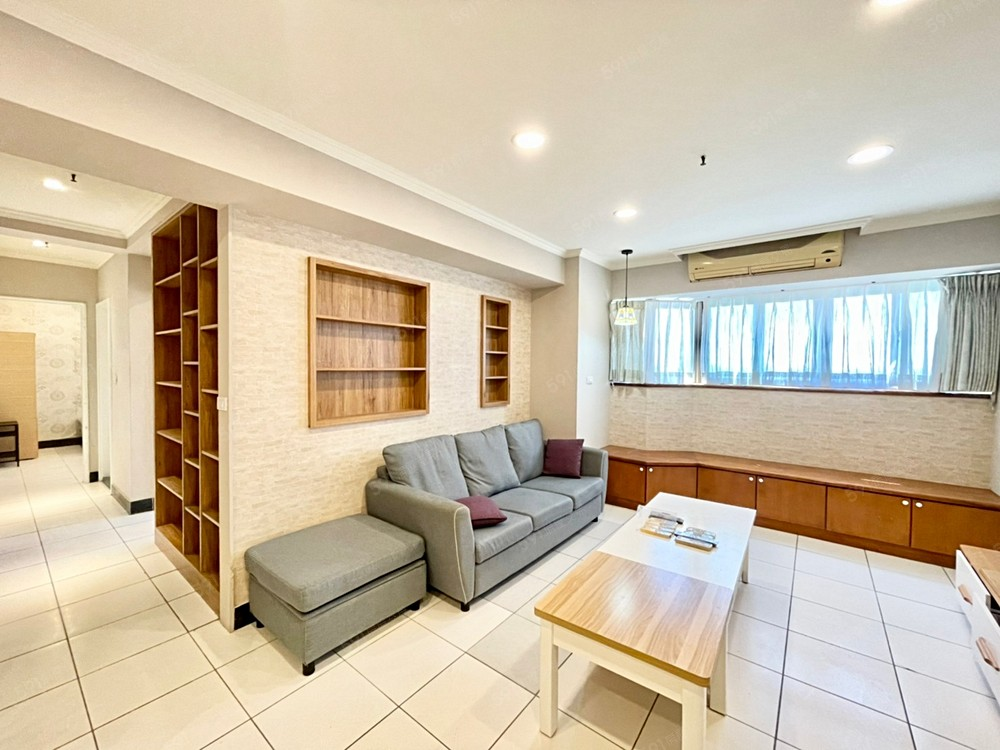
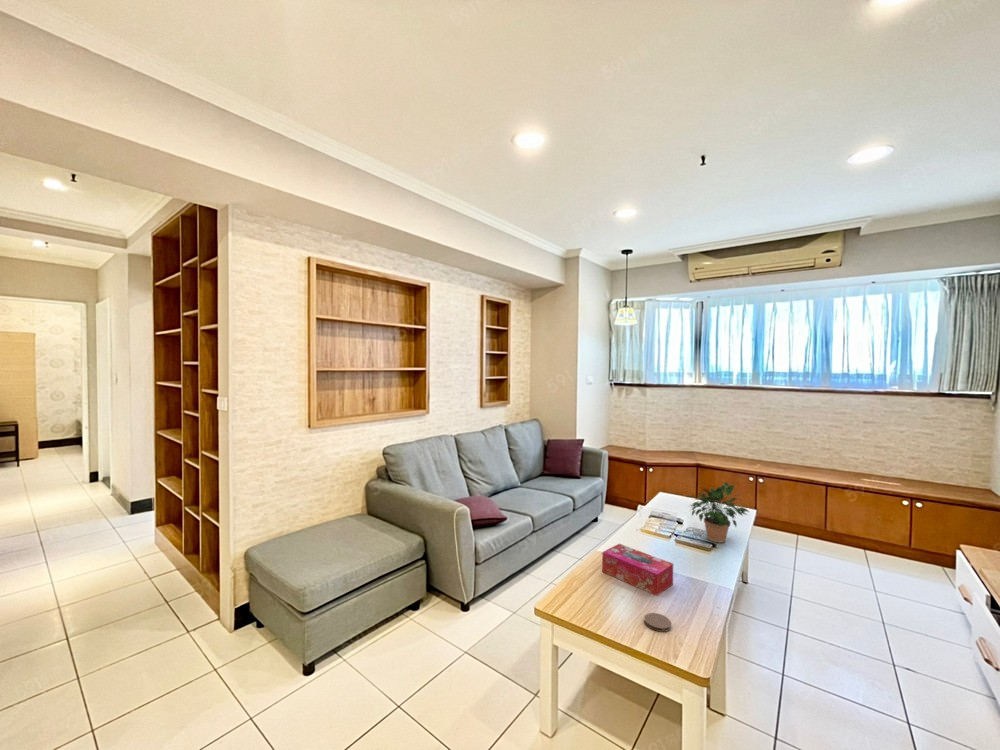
+ coaster [643,612,672,633]
+ tissue box [601,543,674,597]
+ potted plant [686,481,750,544]
